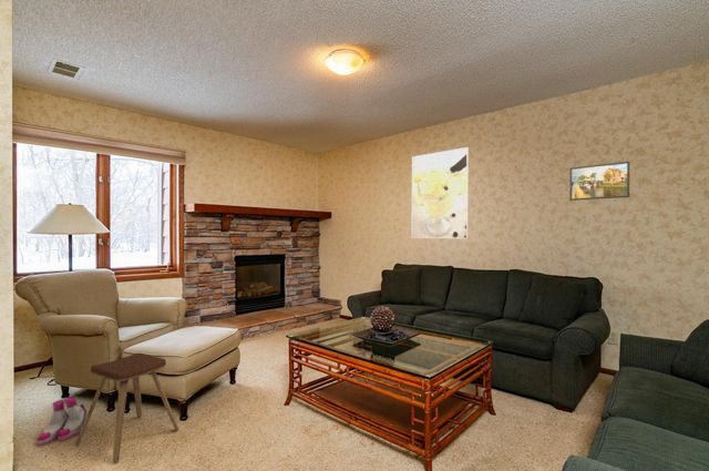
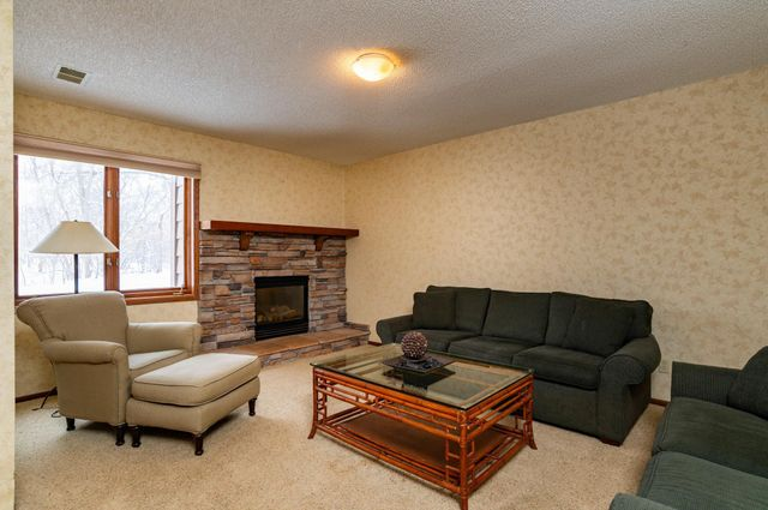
- boots [35,395,89,447]
- music stool [74,352,179,464]
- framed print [411,146,470,239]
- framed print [568,161,630,202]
